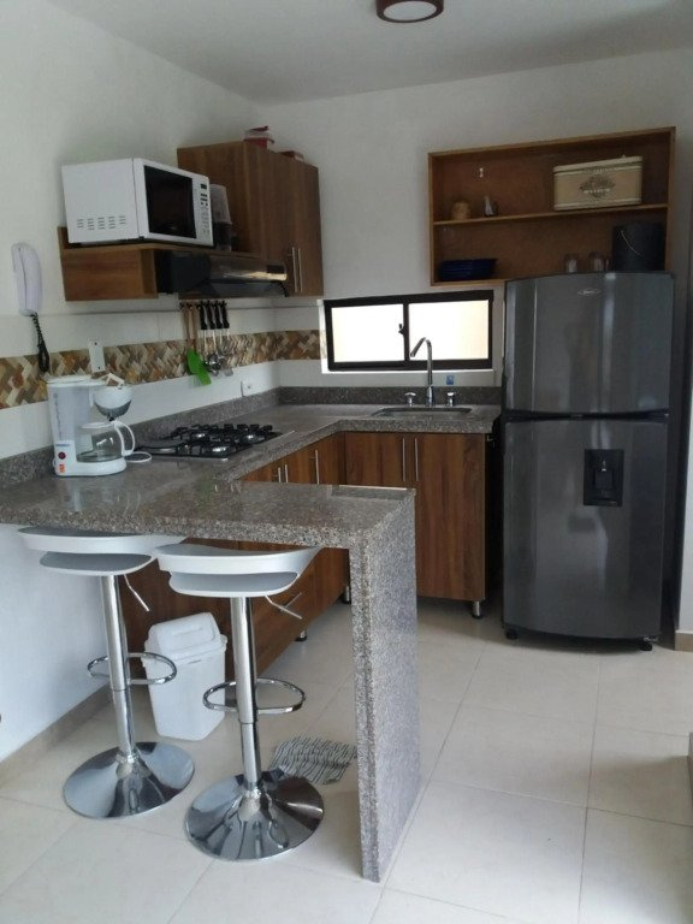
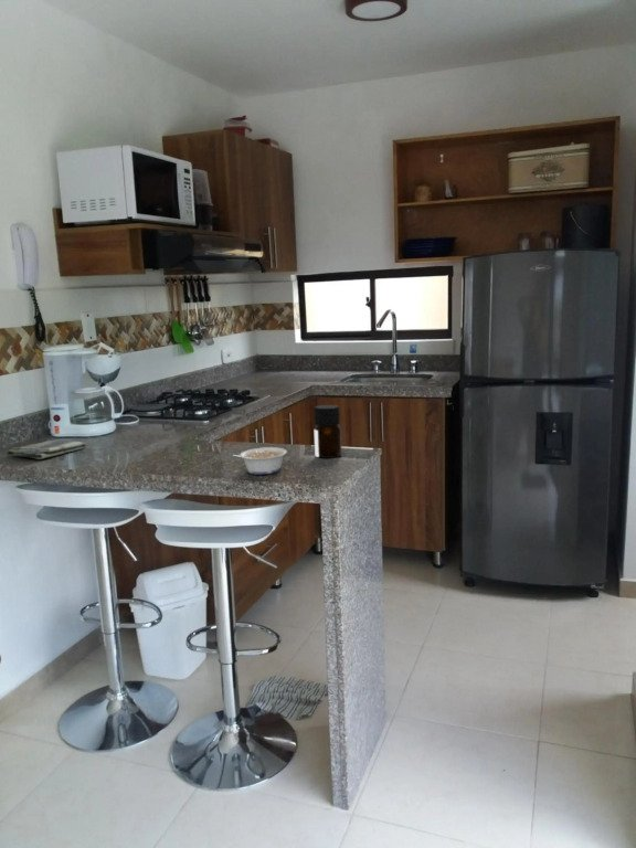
+ legume [231,446,288,476]
+ dish towel [4,439,88,460]
+ bottle [314,404,343,459]
